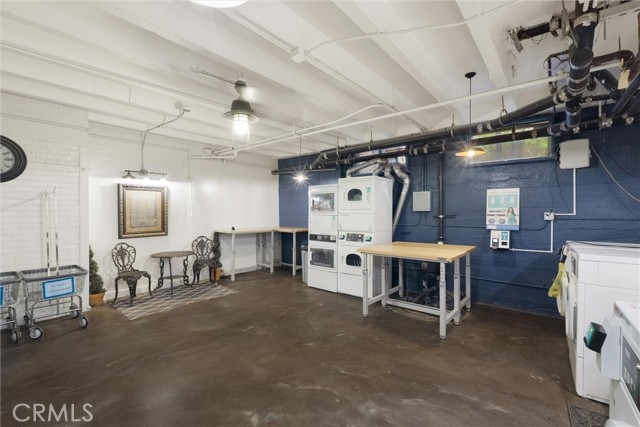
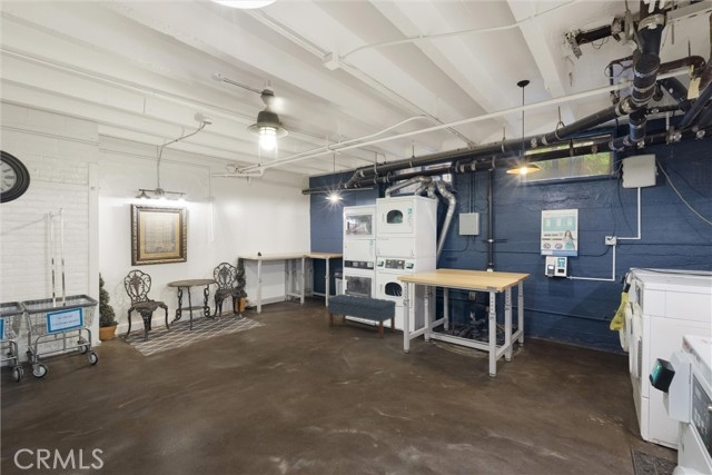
+ bench [327,294,397,339]
